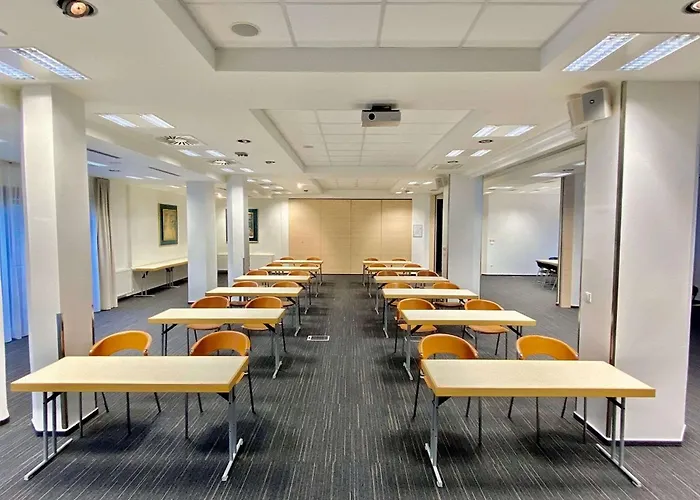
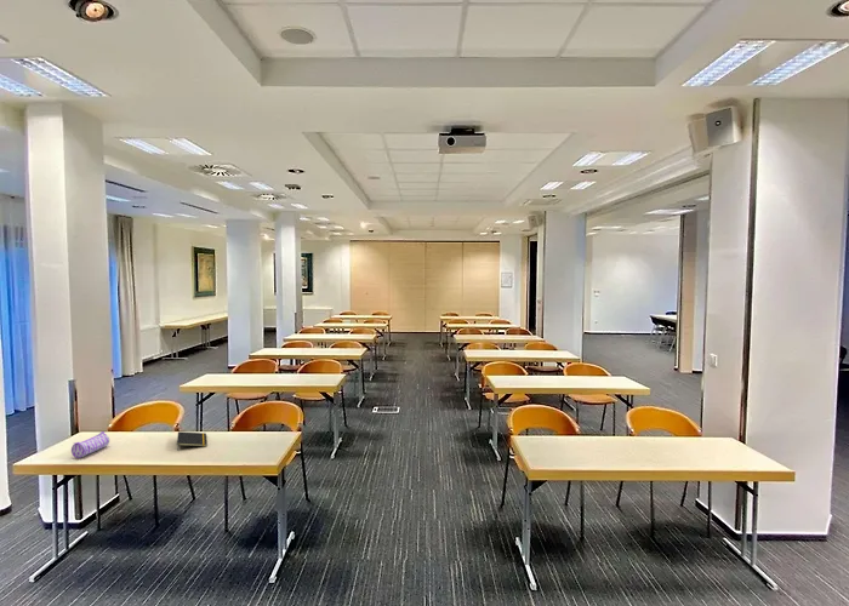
+ pencil case [70,430,110,459]
+ notepad [176,430,207,452]
